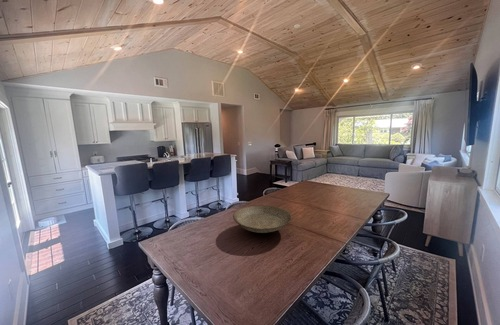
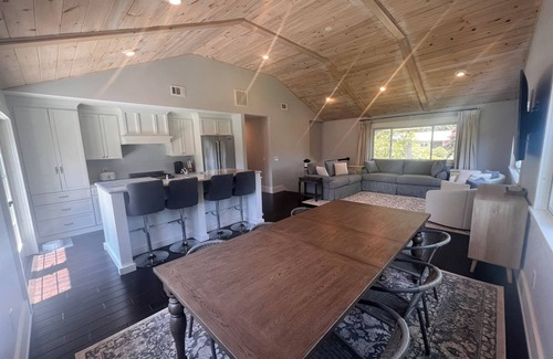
- decorative bowl [232,204,293,234]
